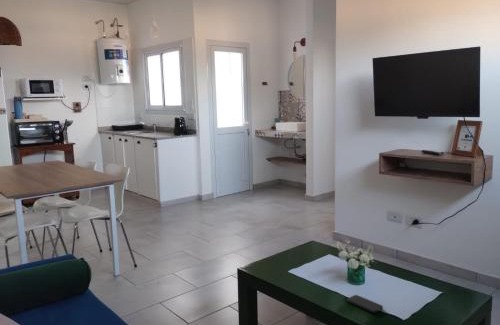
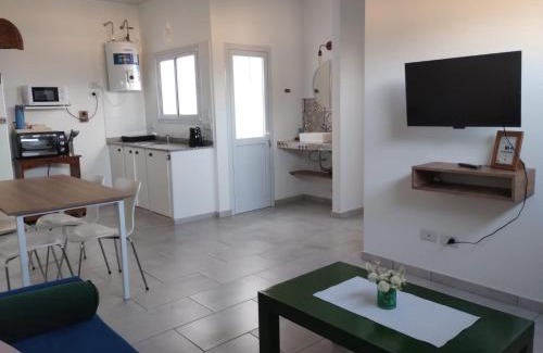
- smartphone [346,294,384,314]
